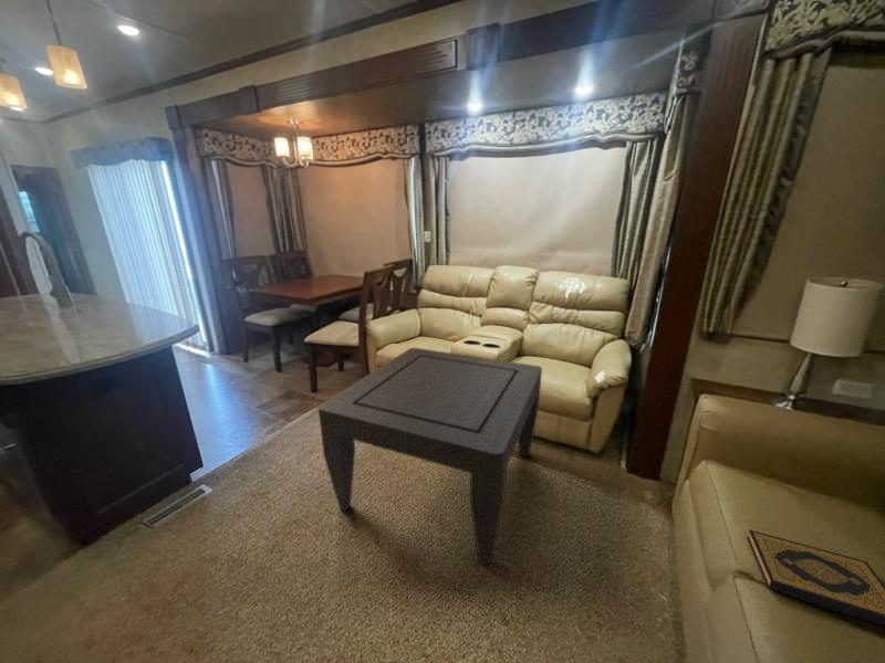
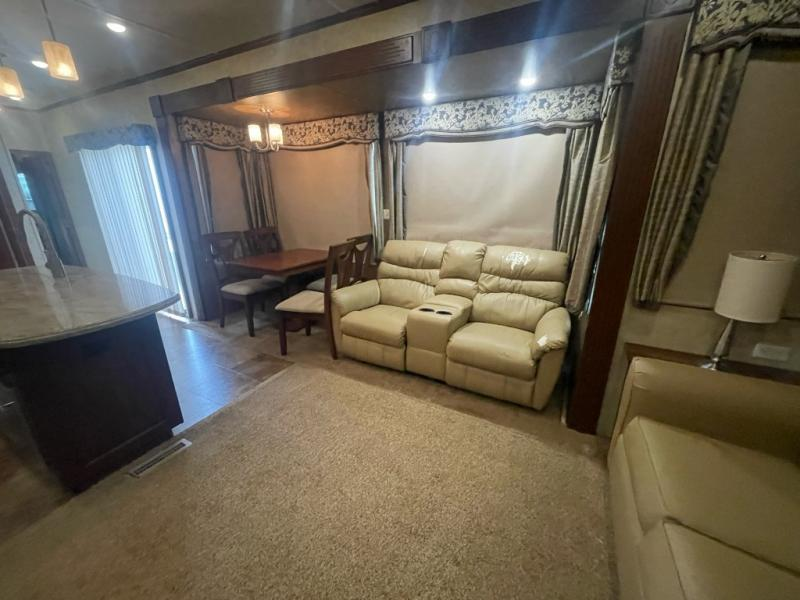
- coffee table [317,347,543,566]
- hardback book [746,528,885,628]
